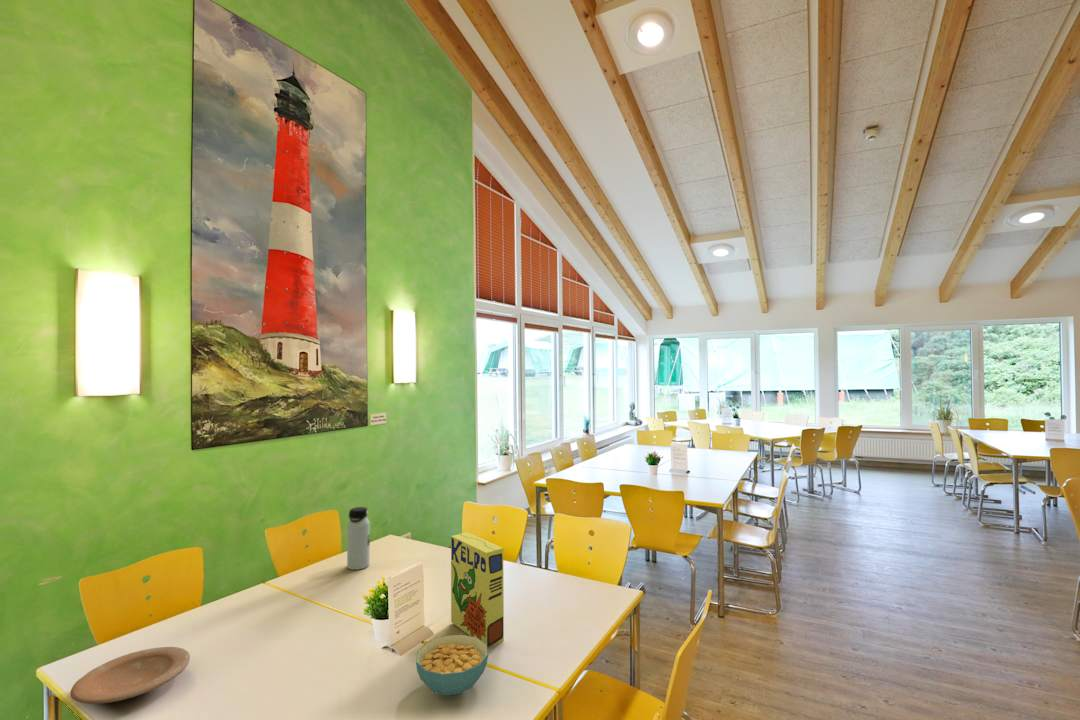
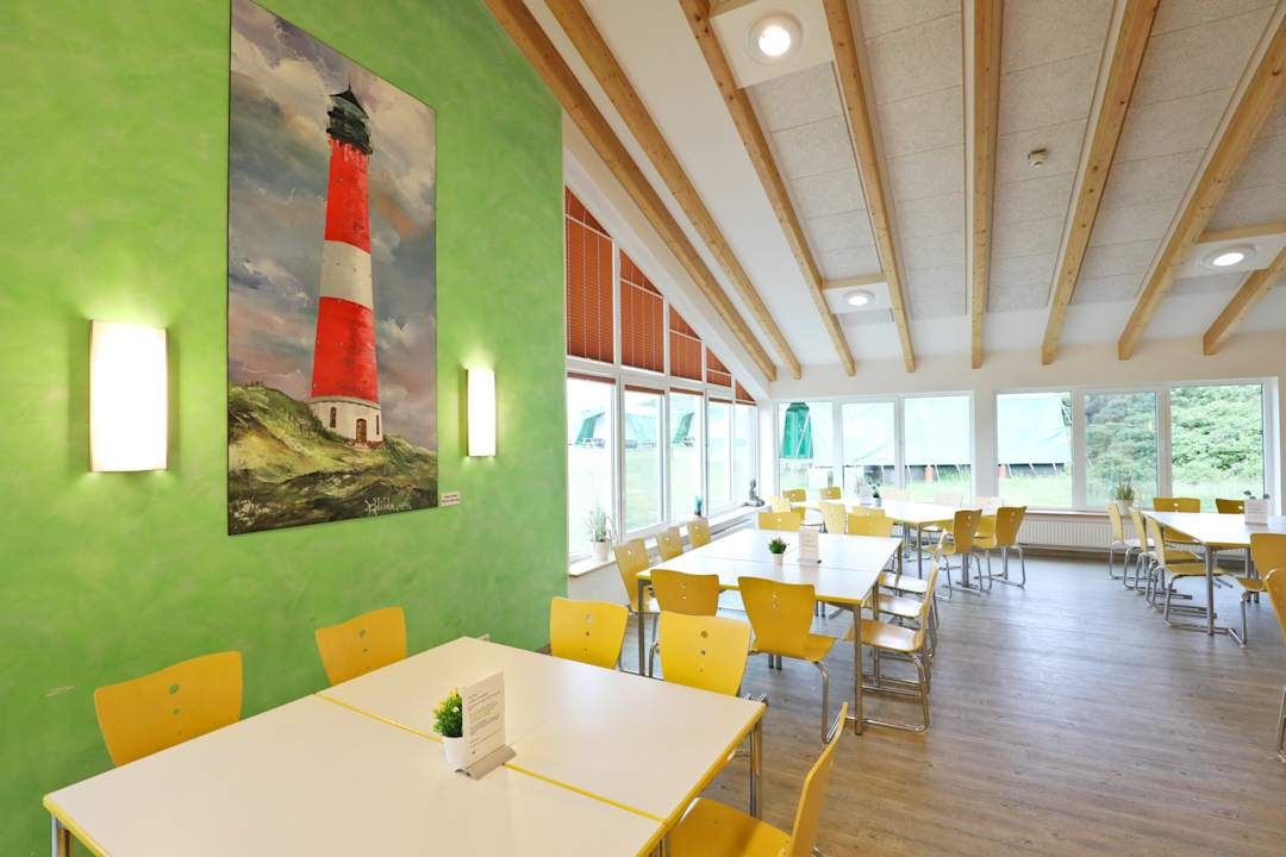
- plate [69,646,191,705]
- water bottle [346,506,371,571]
- cereal bowl [415,634,489,697]
- cereal box [450,531,505,648]
